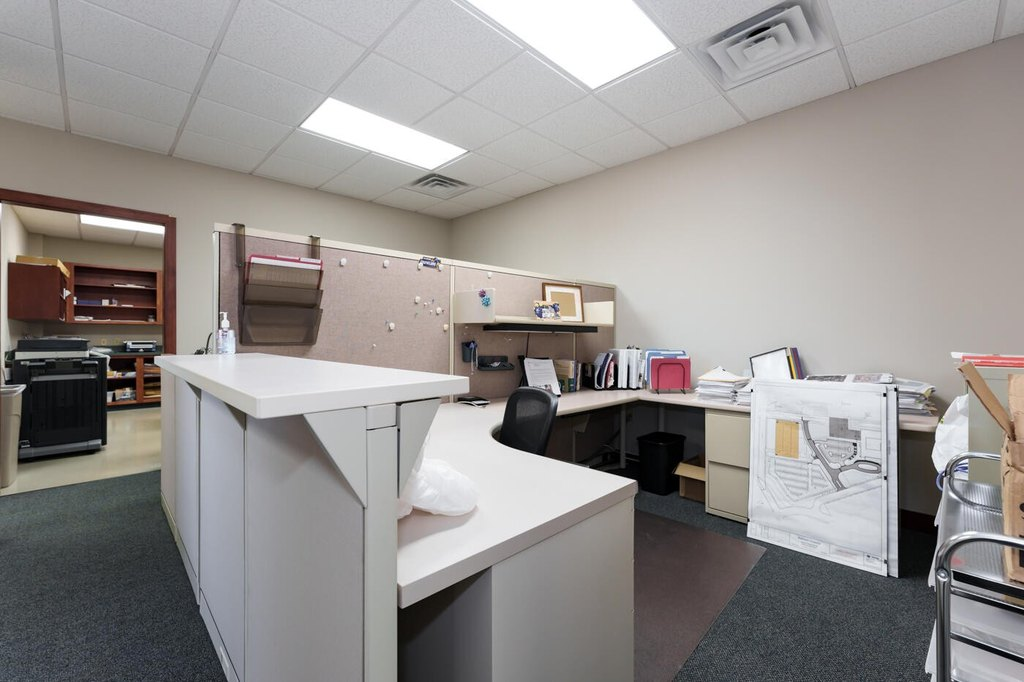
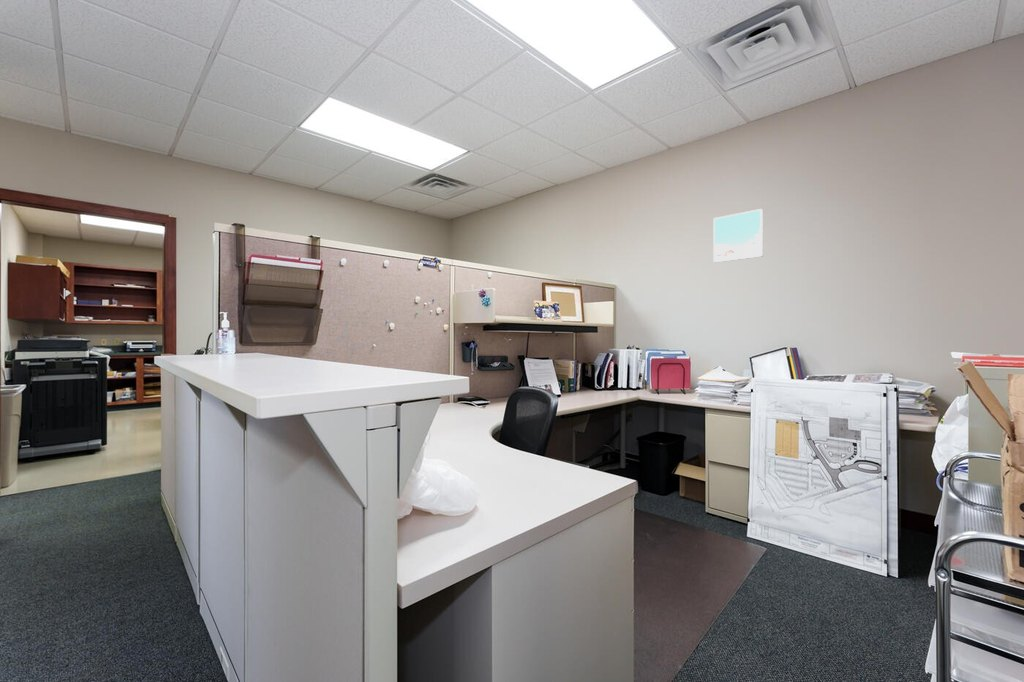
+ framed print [712,208,764,263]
